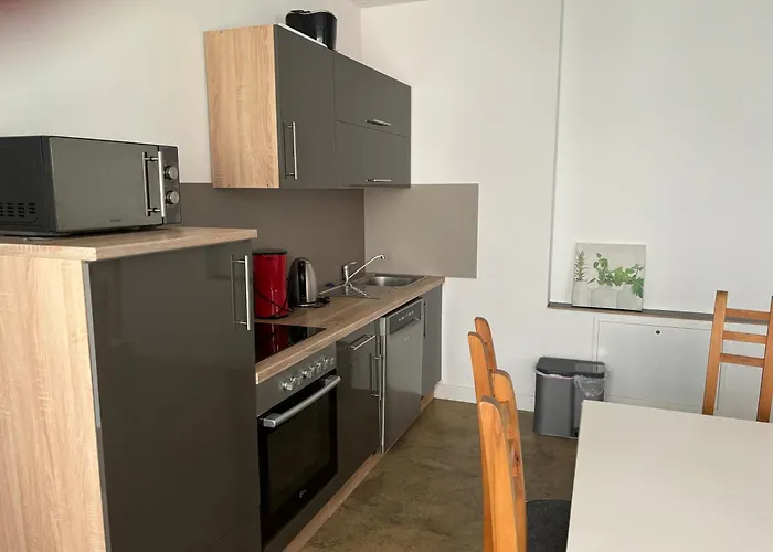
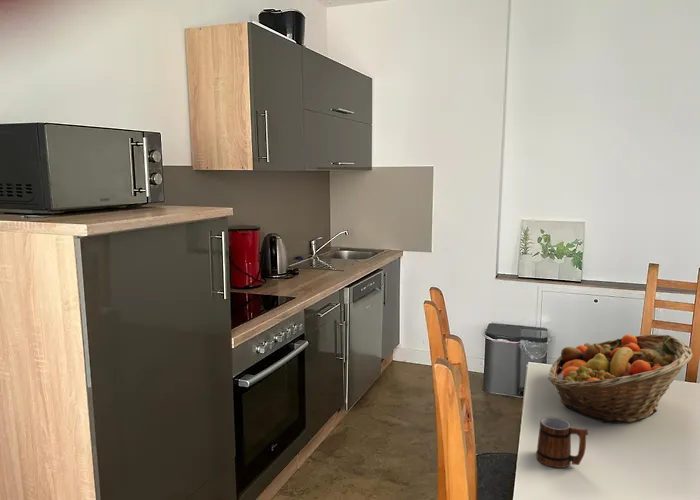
+ fruit basket [547,333,694,424]
+ mug [535,416,589,469]
